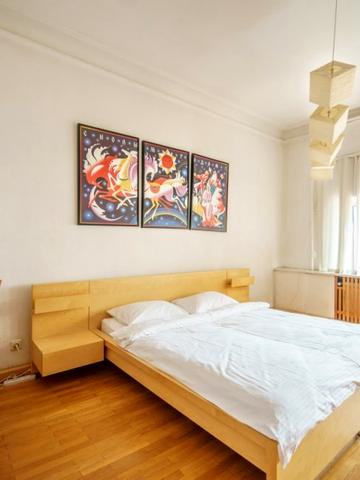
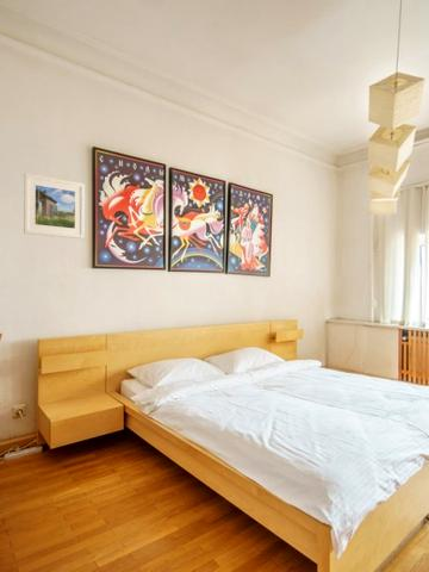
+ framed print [23,172,86,240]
